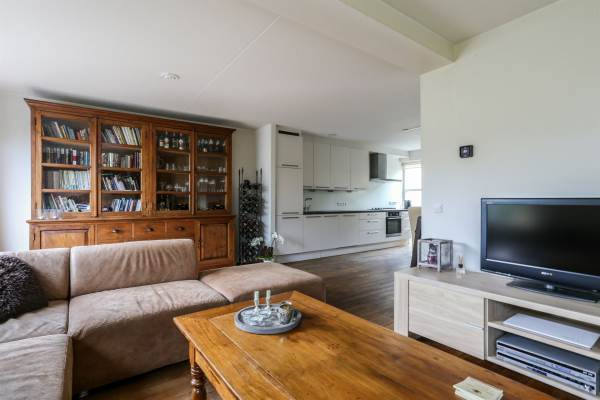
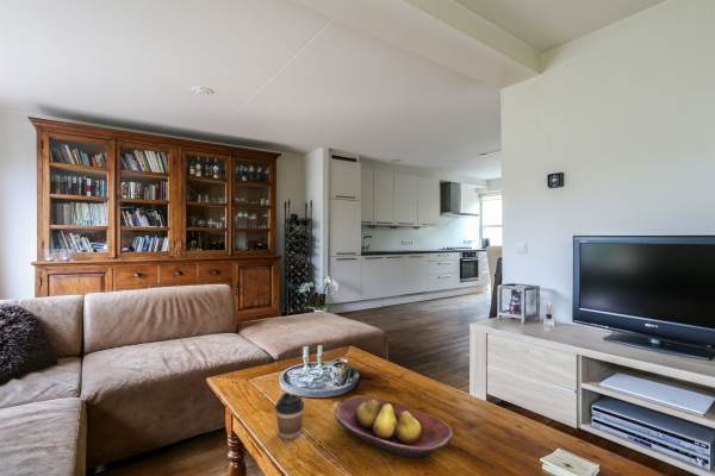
+ fruit bowl [334,396,454,459]
+ coffee cup [274,392,305,440]
